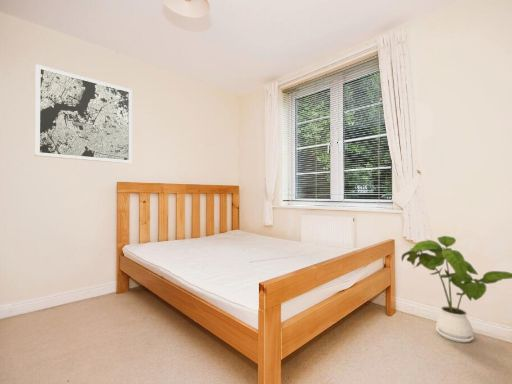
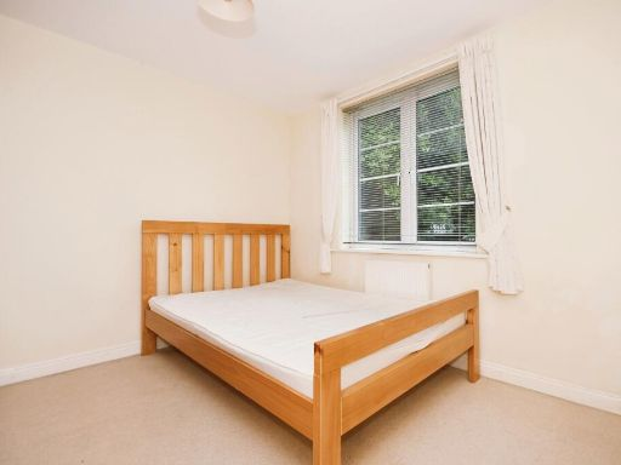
- wall art [34,64,133,164]
- house plant [401,235,512,344]
